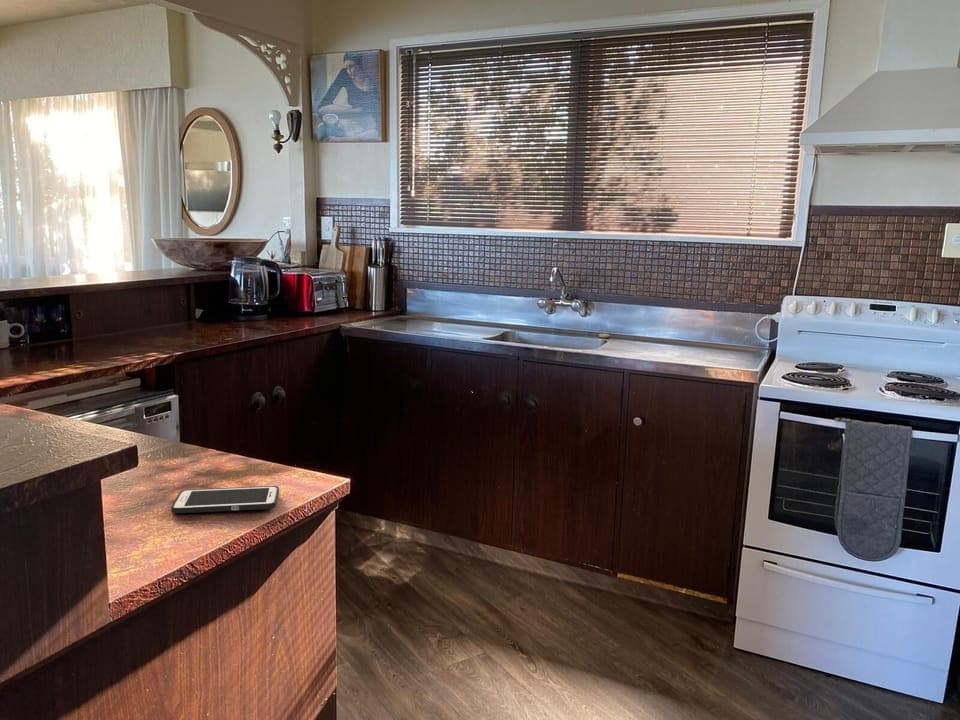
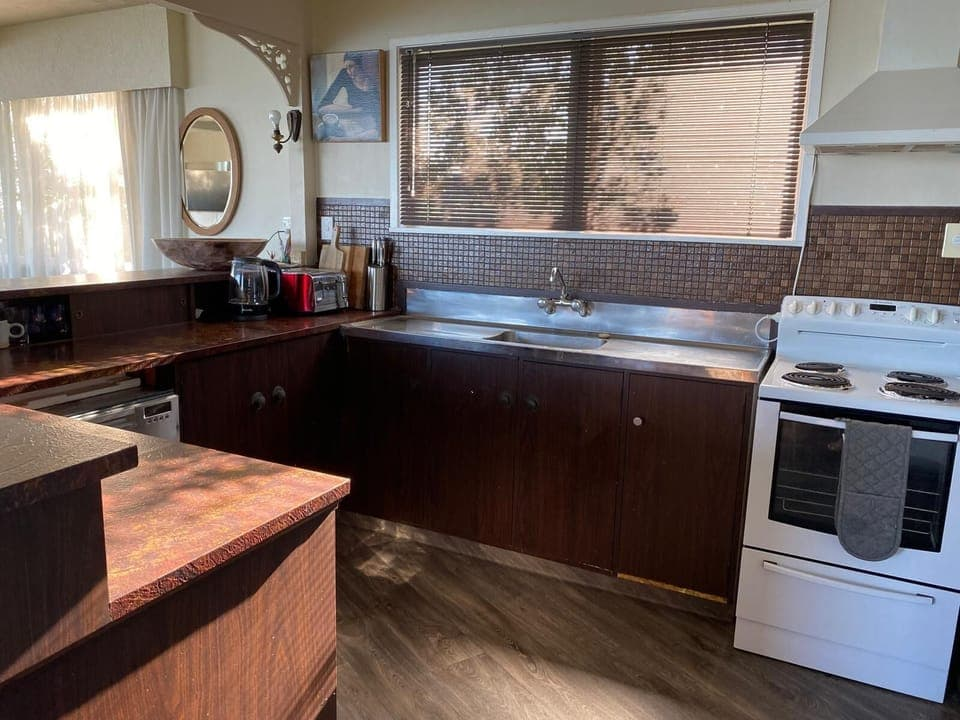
- cell phone [170,485,280,514]
